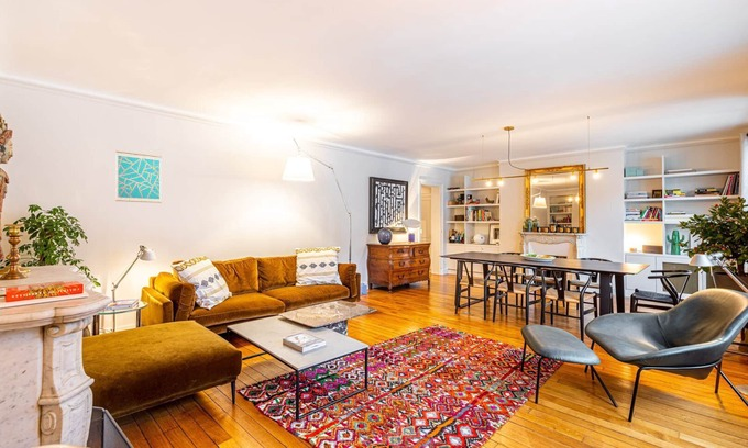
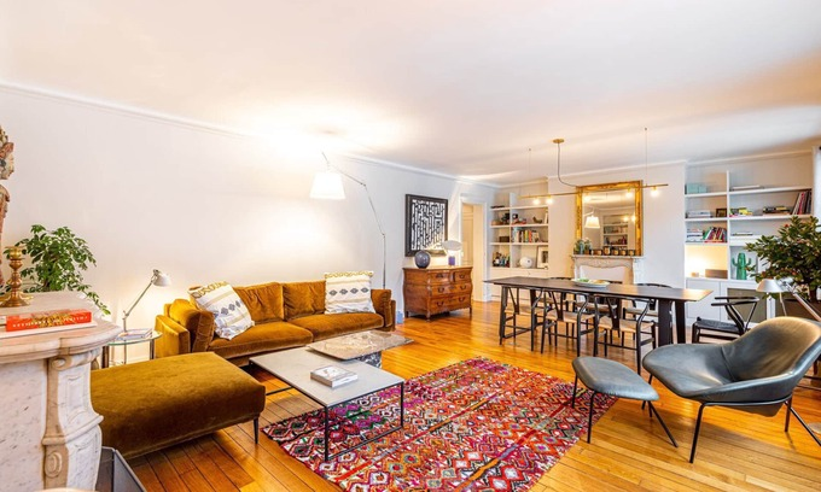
- wall art [116,150,163,204]
